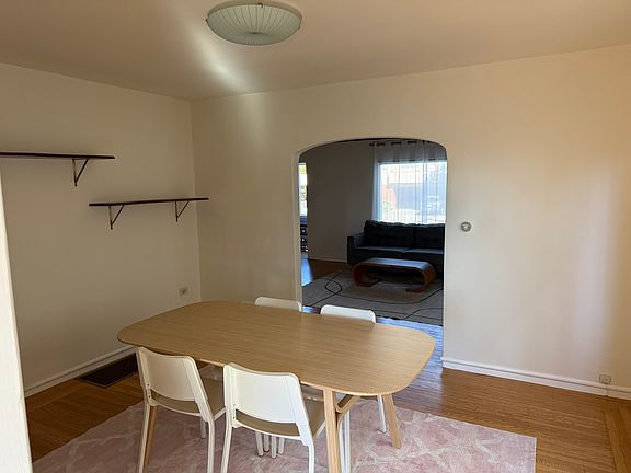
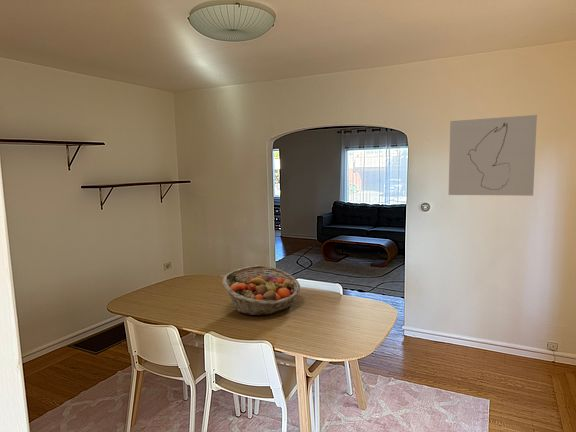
+ fruit basket [221,265,301,316]
+ wall art [448,114,538,197]
